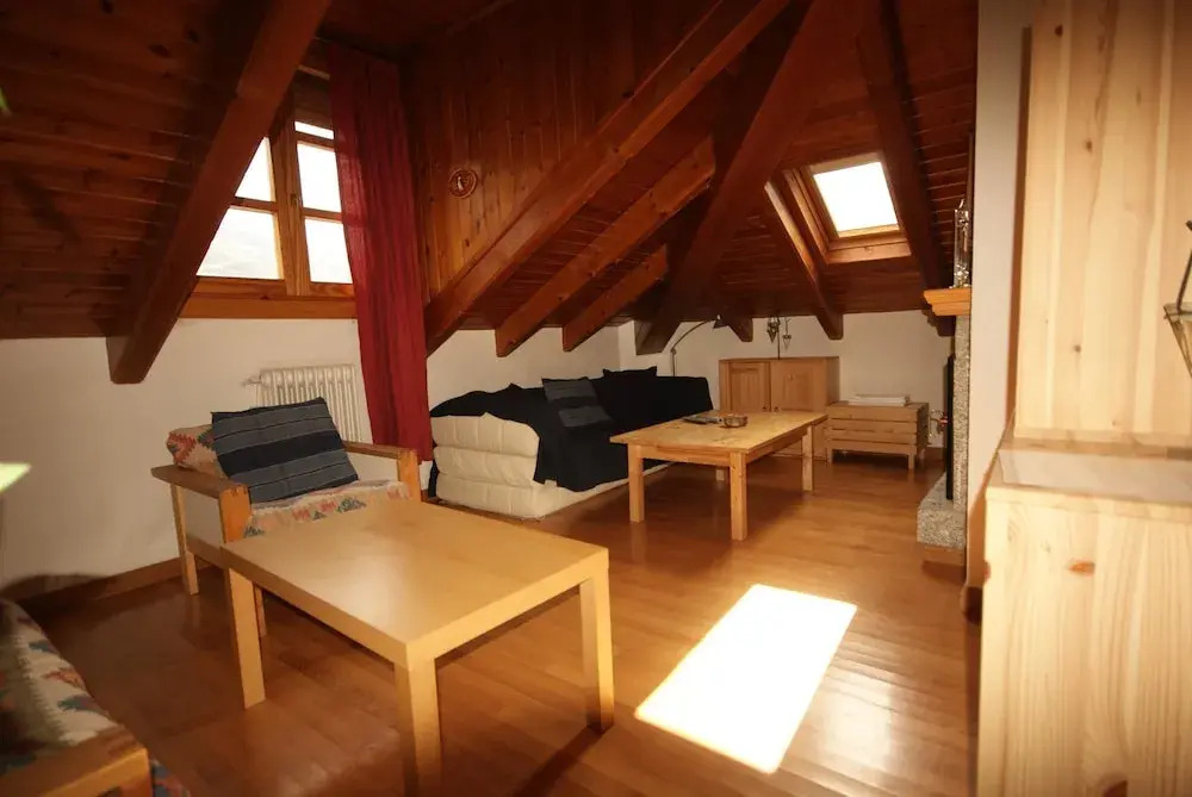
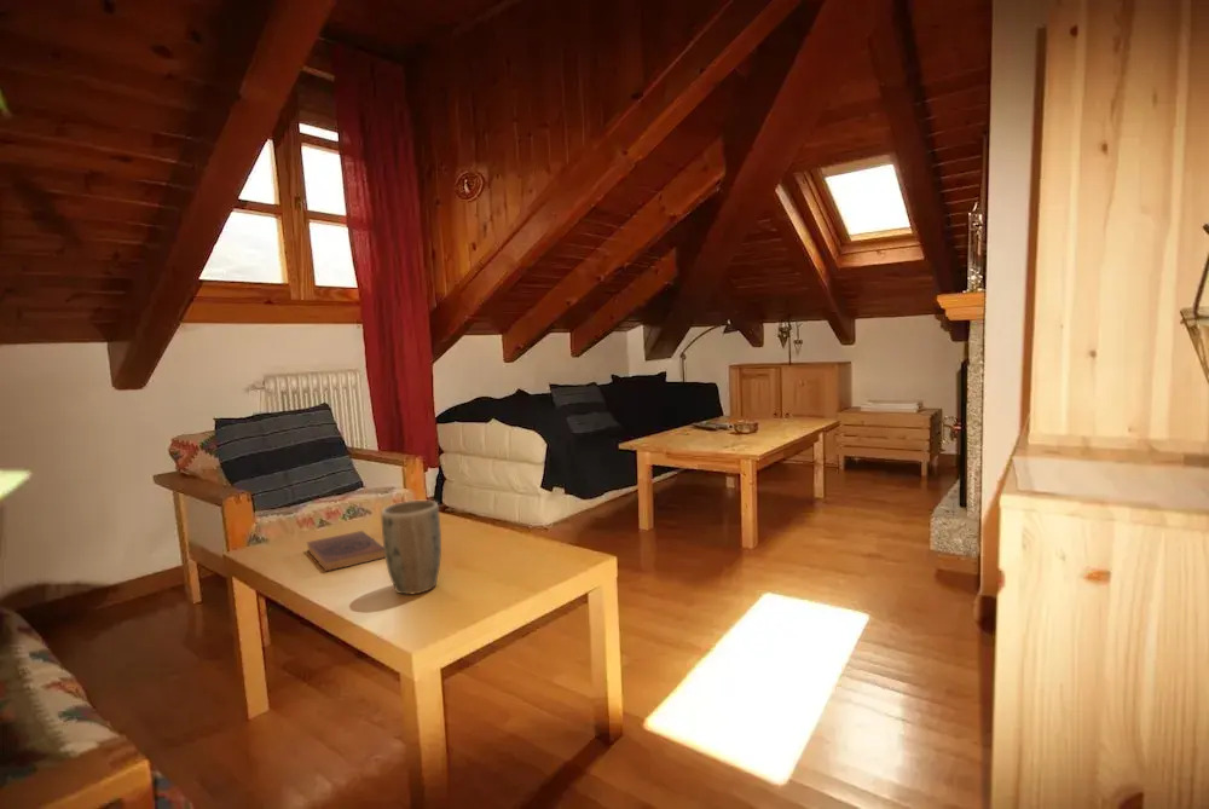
+ plant pot [380,499,442,596]
+ book [306,530,386,572]
